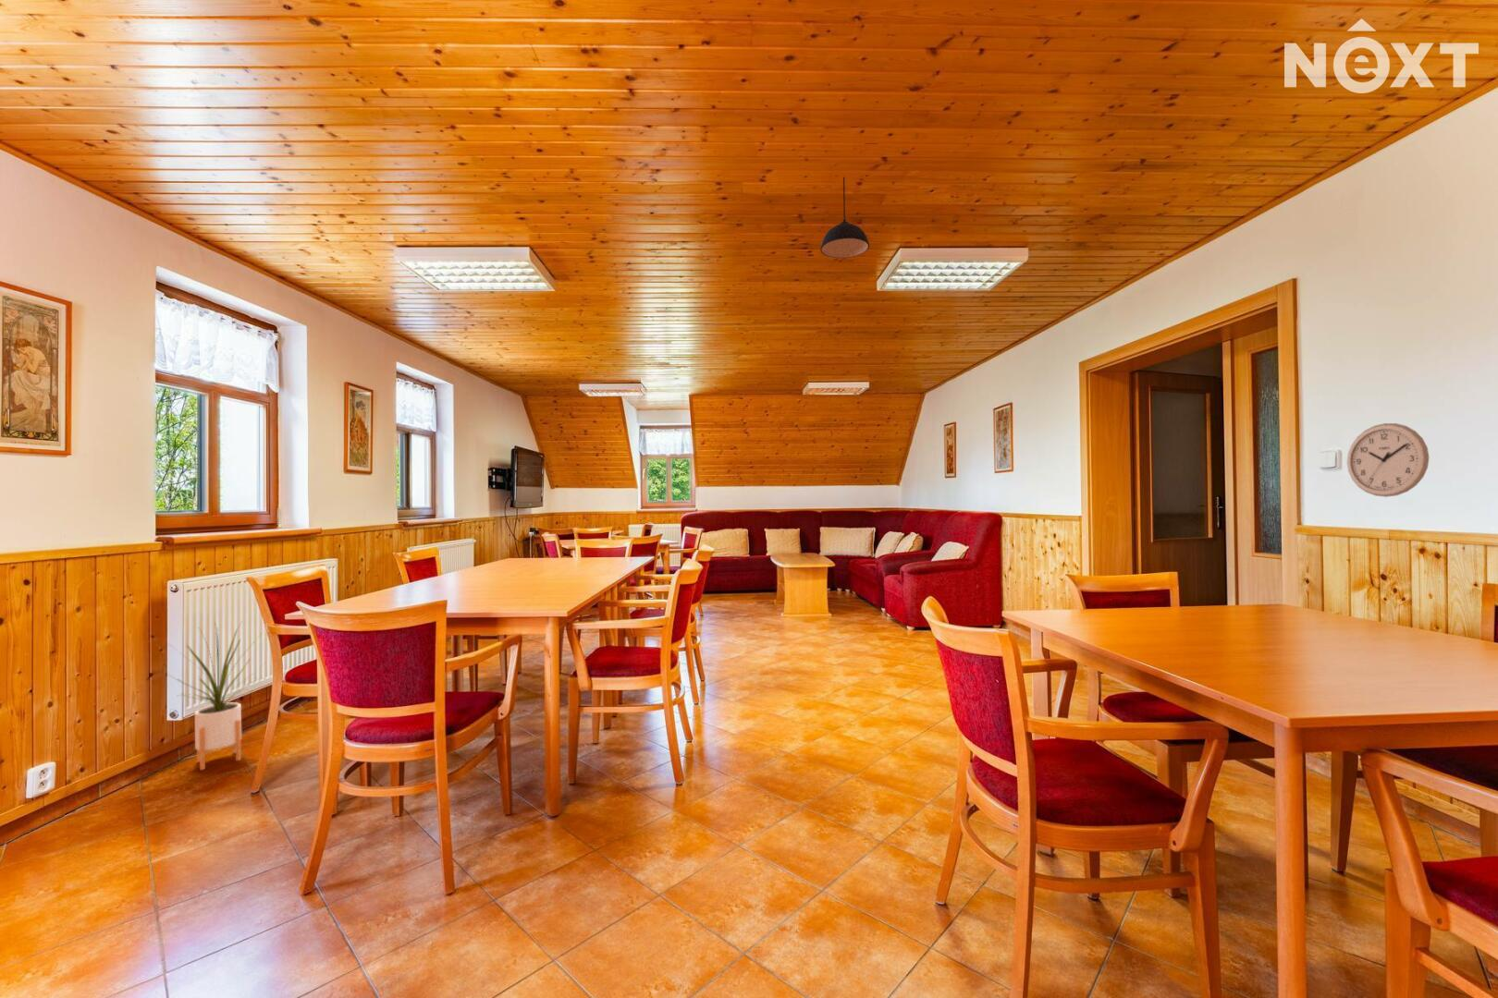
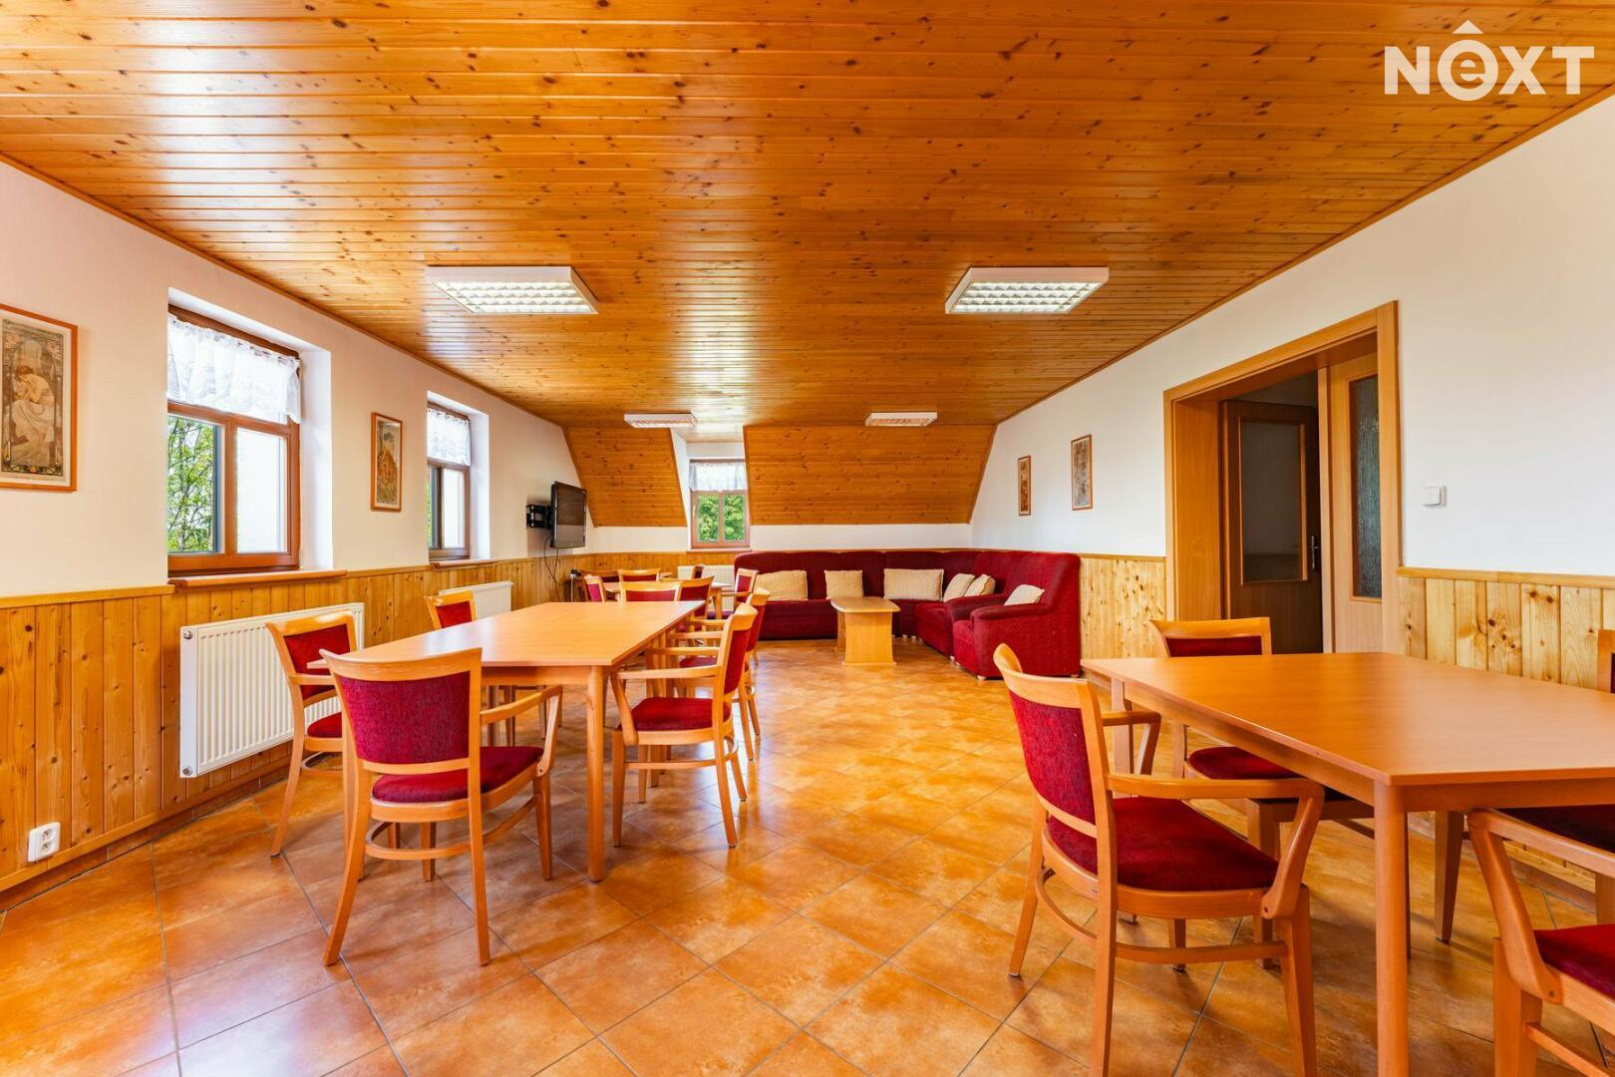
- wall clock [1346,422,1430,498]
- house plant [167,620,265,771]
- pendant light [819,176,870,258]
